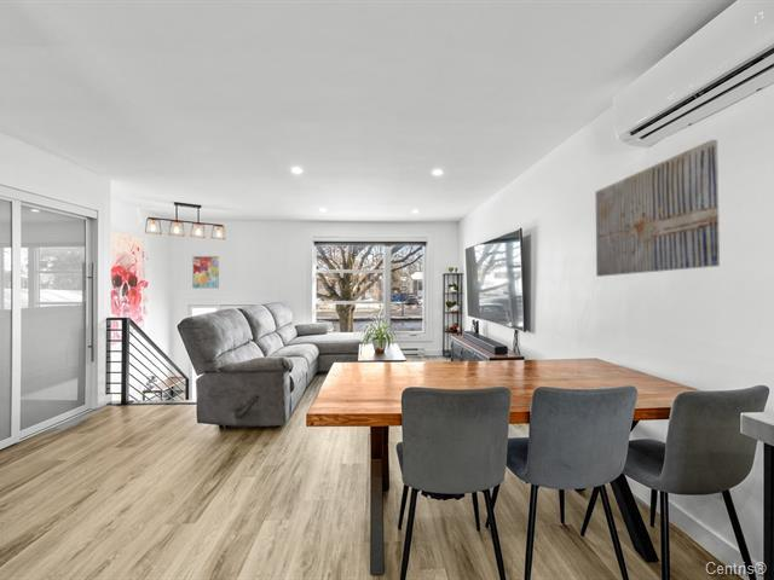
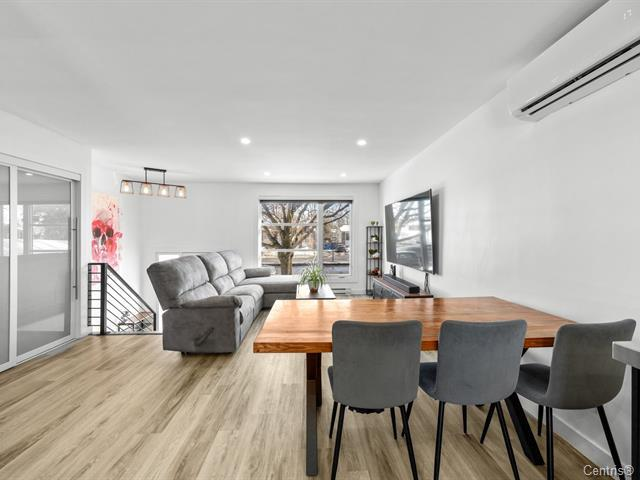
- wall art [191,255,220,290]
- wall art [594,139,721,278]
